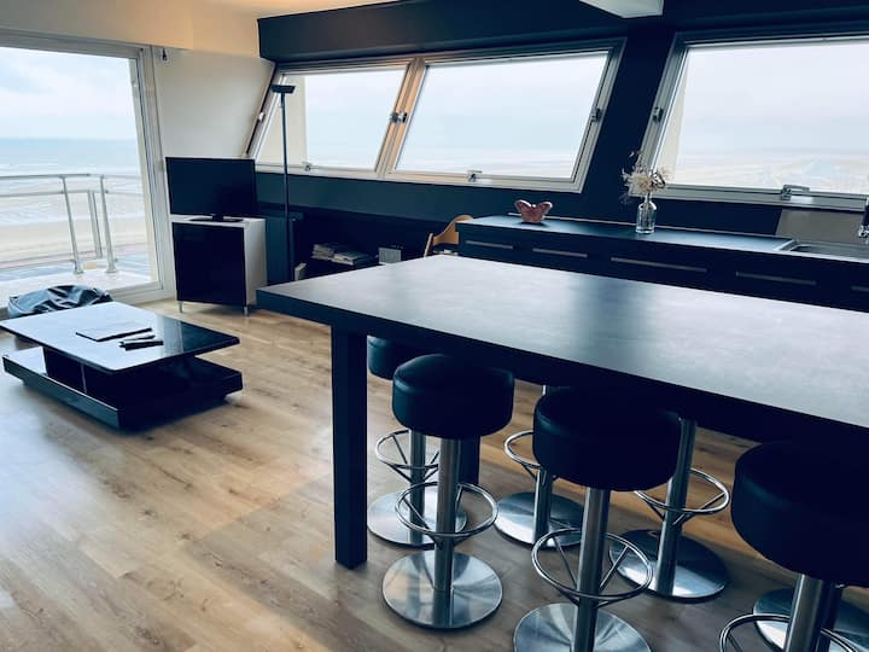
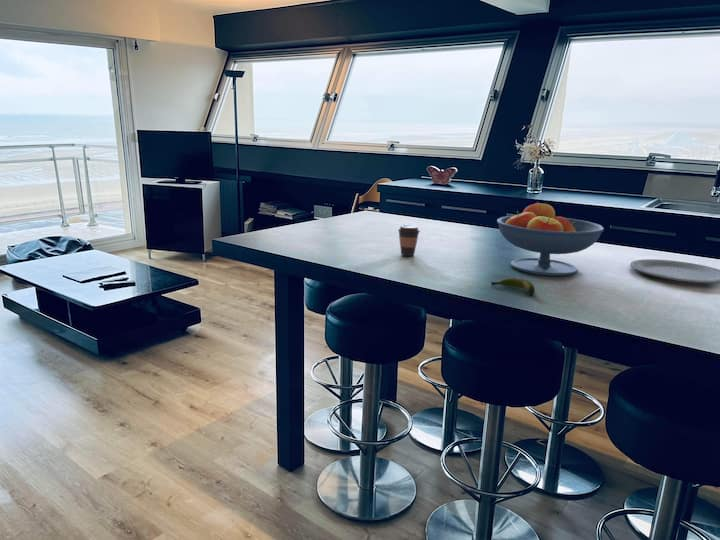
+ coffee cup [397,224,421,257]
+ fruit bowl [496,201,605,277]
+ banana [490,277,536,297]
+ plate [629,258,720,284]
